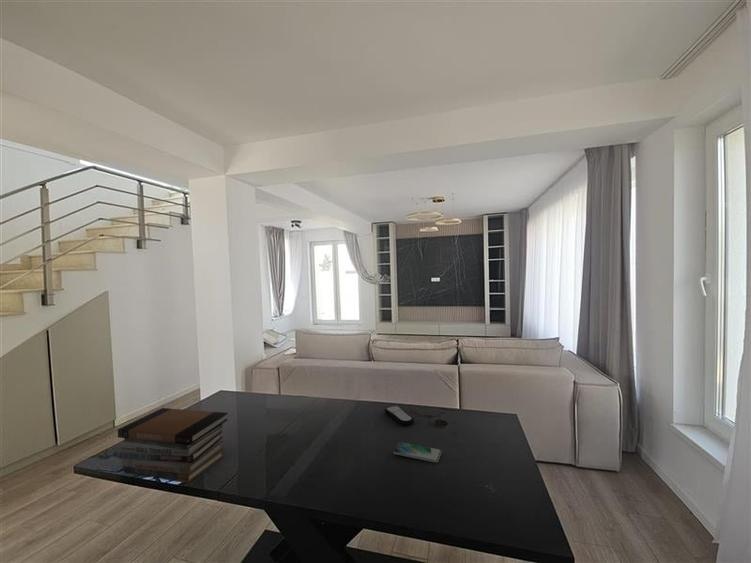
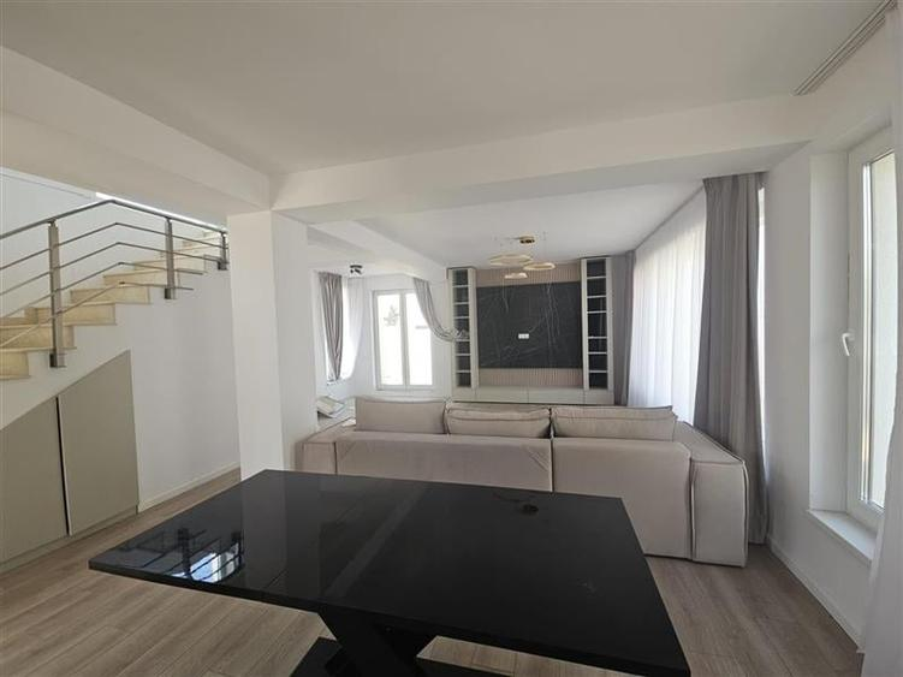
- book stack [117,407,229,484]
- smartphone [392,441,443,464]
- remote control [384,405,415,427]
